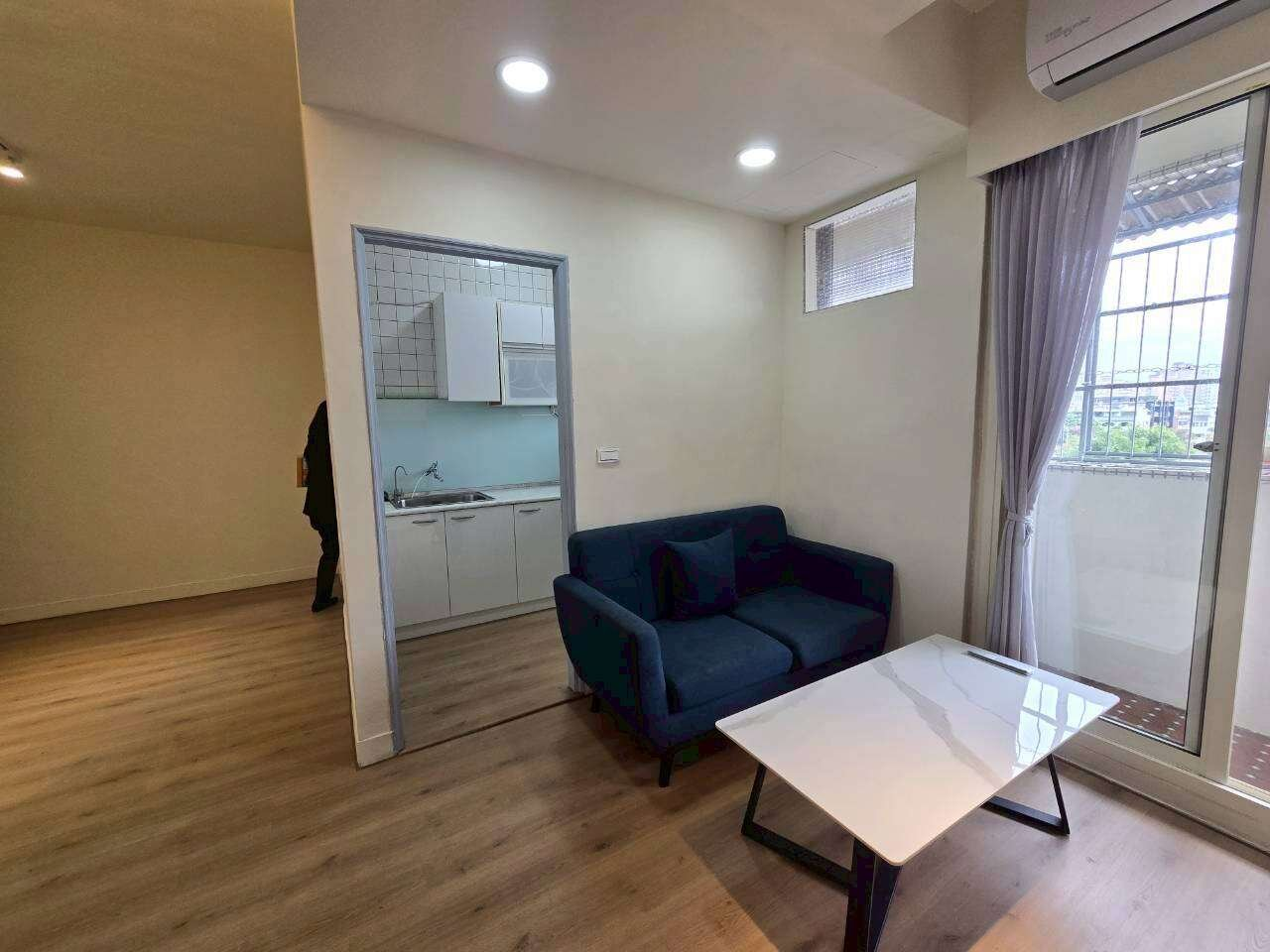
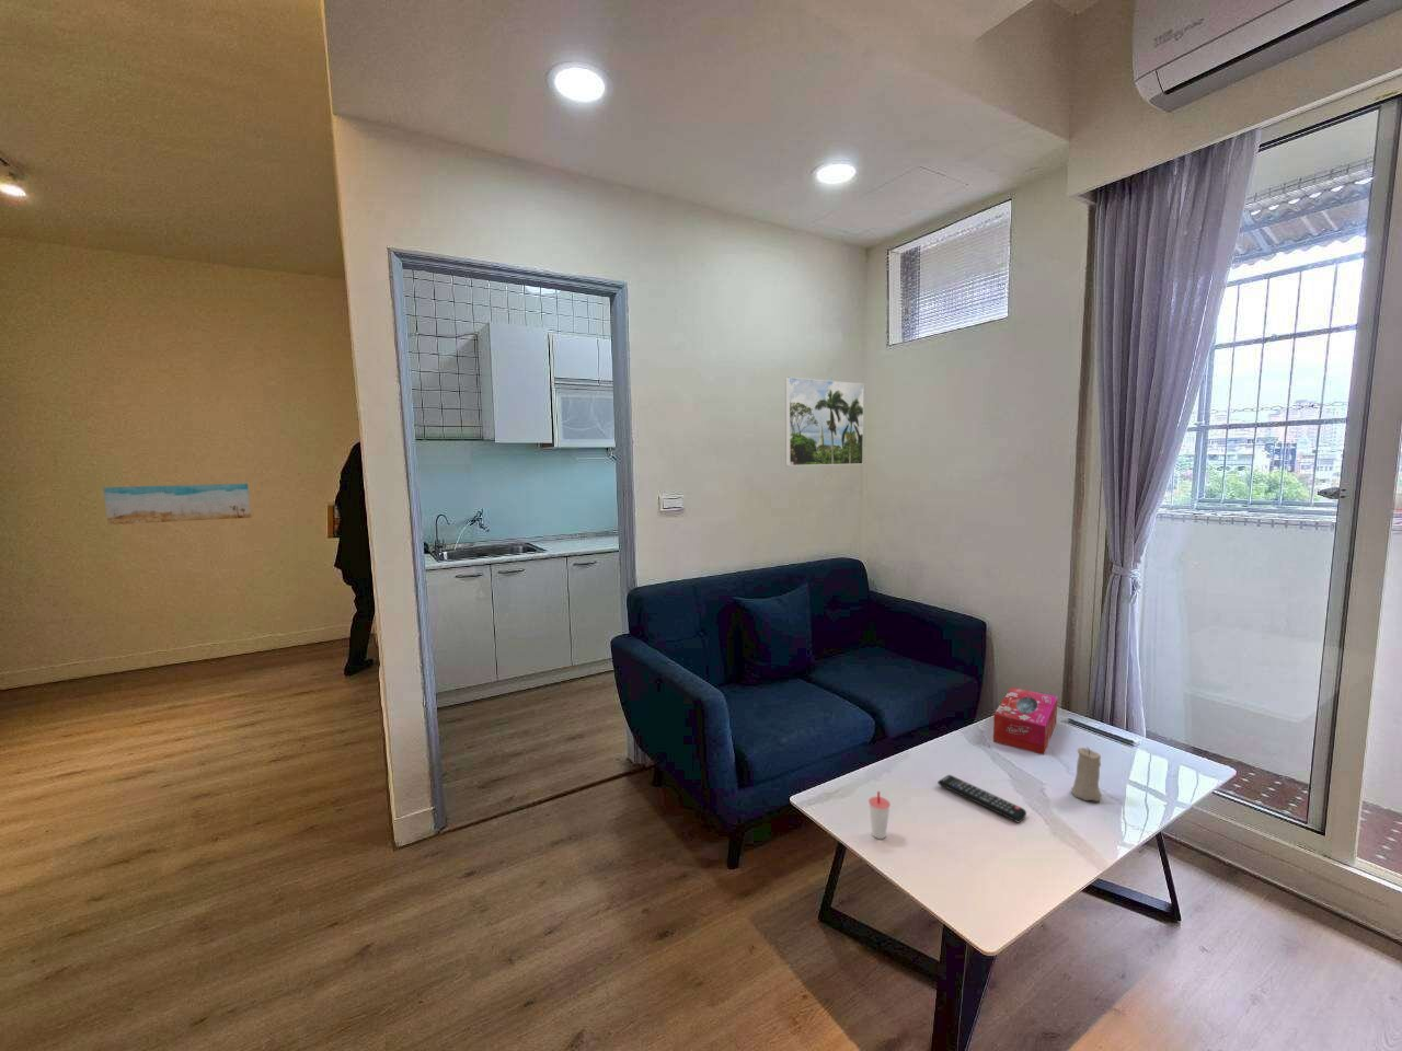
+ cup [868,790,892,840]
+ remote control [936,774,1028,824]
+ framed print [784,375,865,467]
+ candle [1070,745,1103,803]
+ tissue box [992,687,1058,755]
+ wall art [102,482,252,526]
